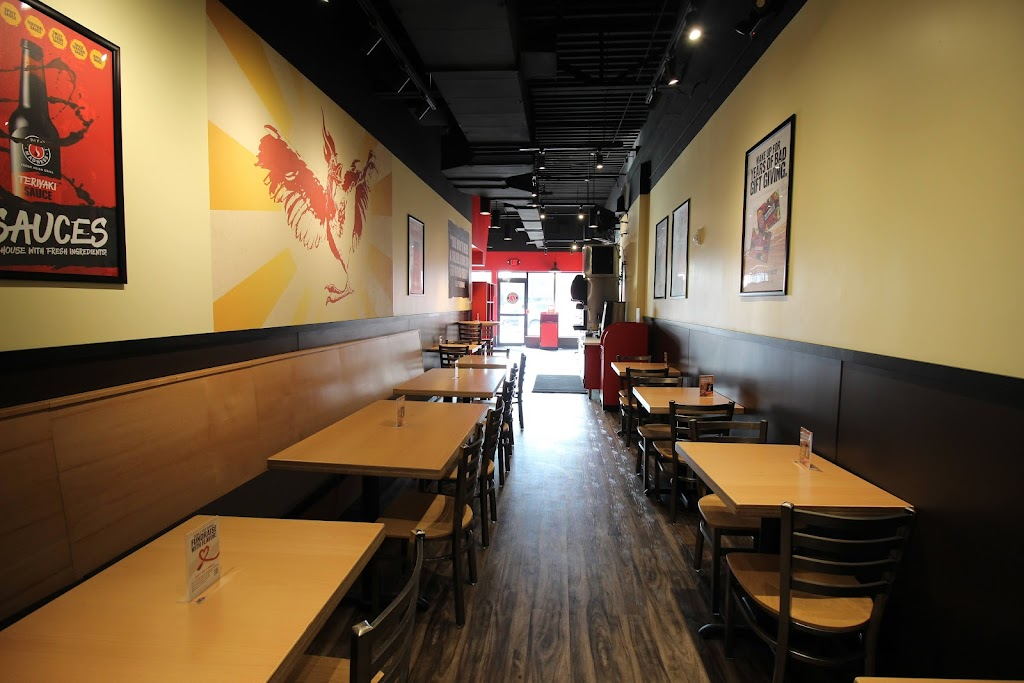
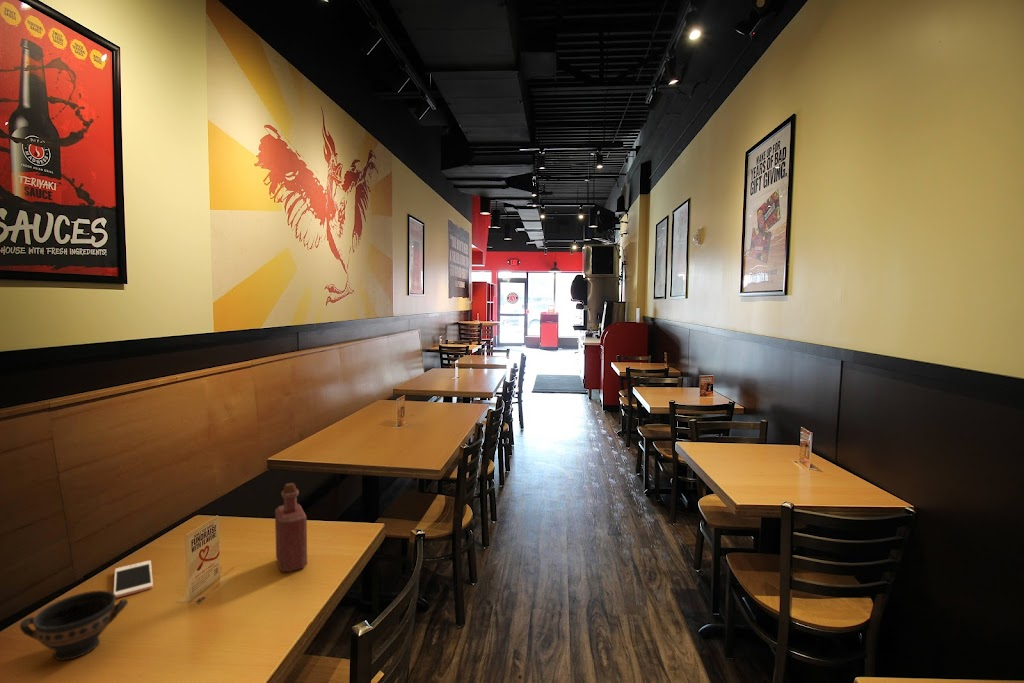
+ cell phone [113,559,154,599]
+ bowl [19,589,129,661]
+ bottle [274,482,308,573]
